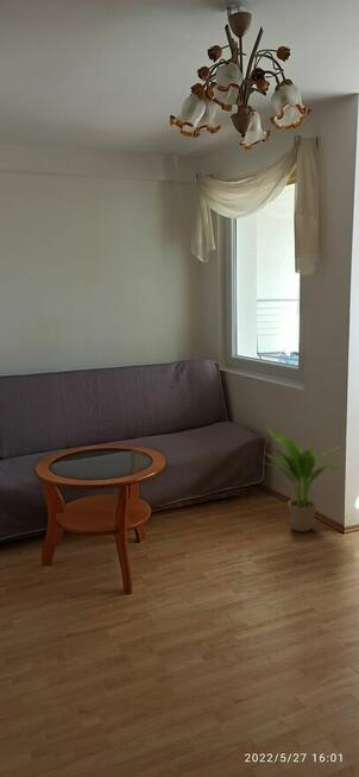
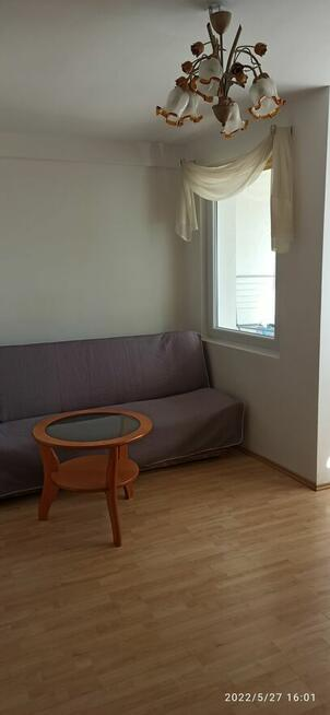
- potted plant [263,422,346,533]
